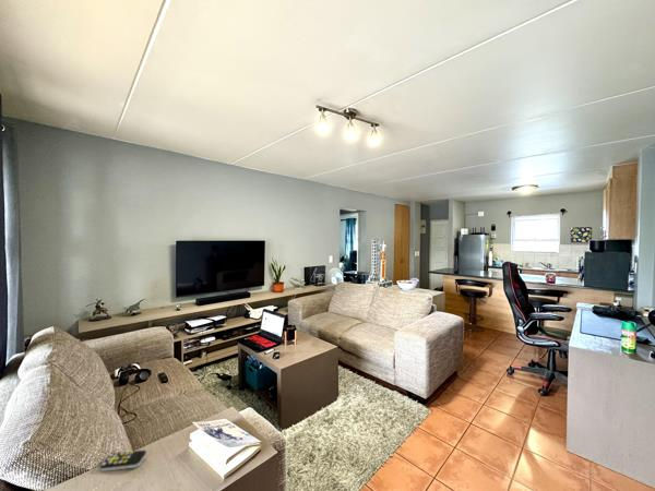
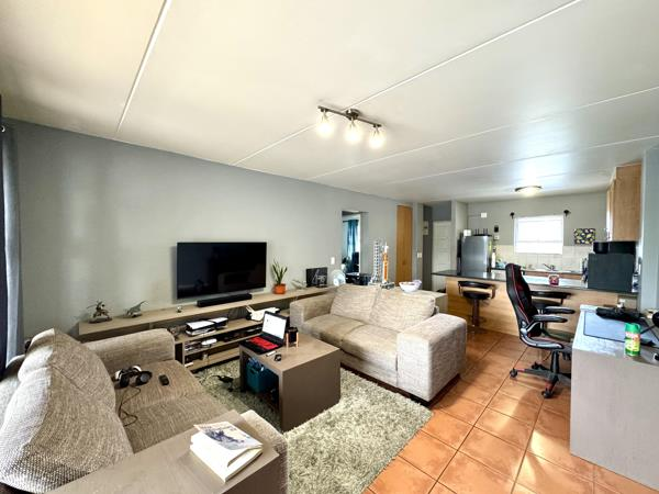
- remote control [98,450,147,471]
